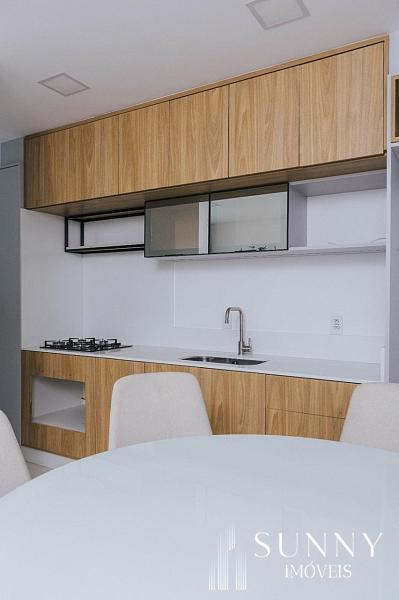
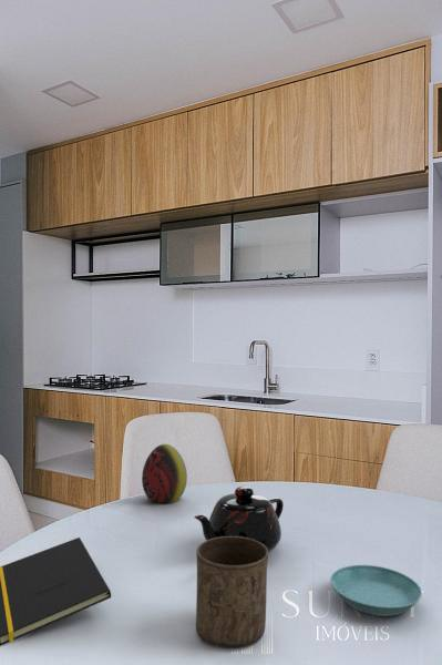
+ notepad [0,536,112,647]
+ cup [195,536,269,649]
+ teapot [193,485,285,554]
+ decorative egg [141,443,188,504]
+ saucer [329,564,423,617]
